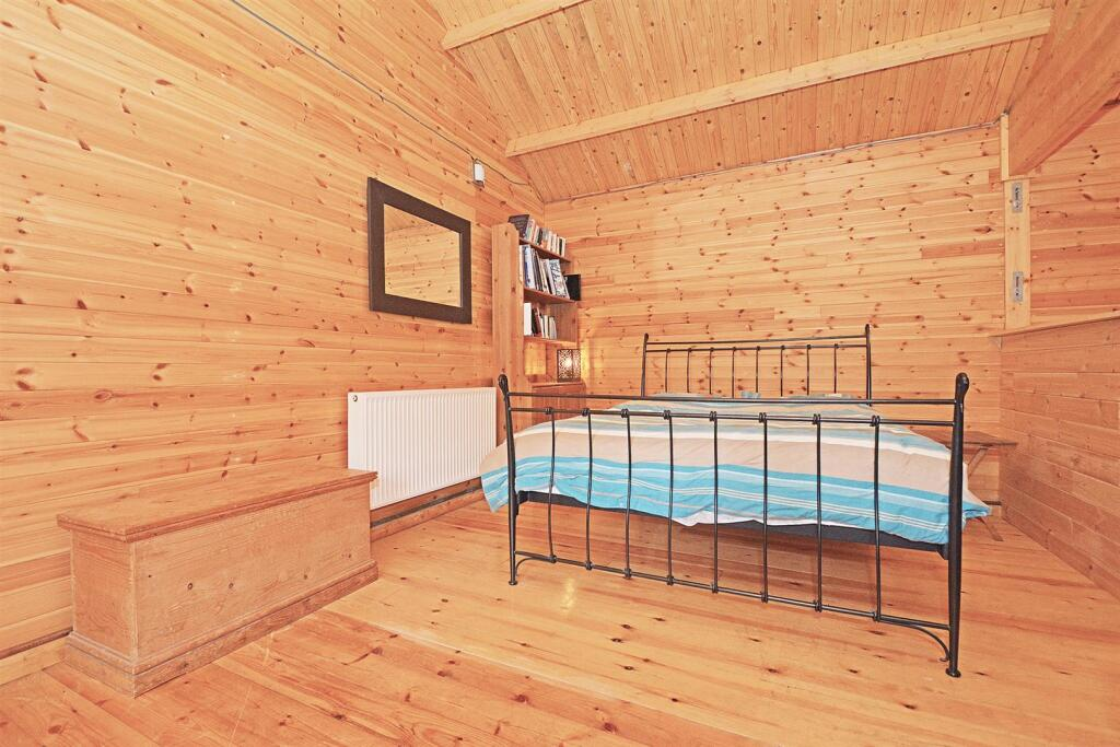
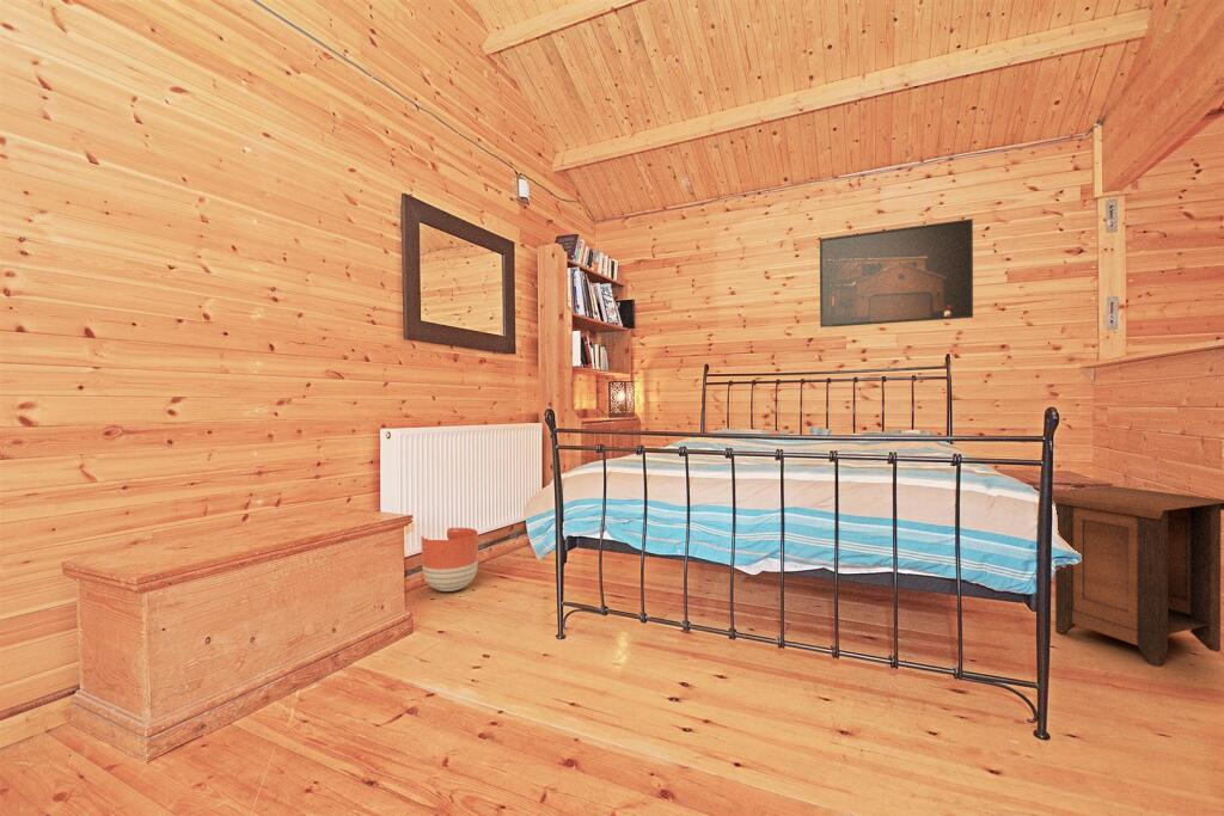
+ nightstand [1052,485,1224,668]
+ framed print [819,217,974,329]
+ planter [420,527,479,593]
